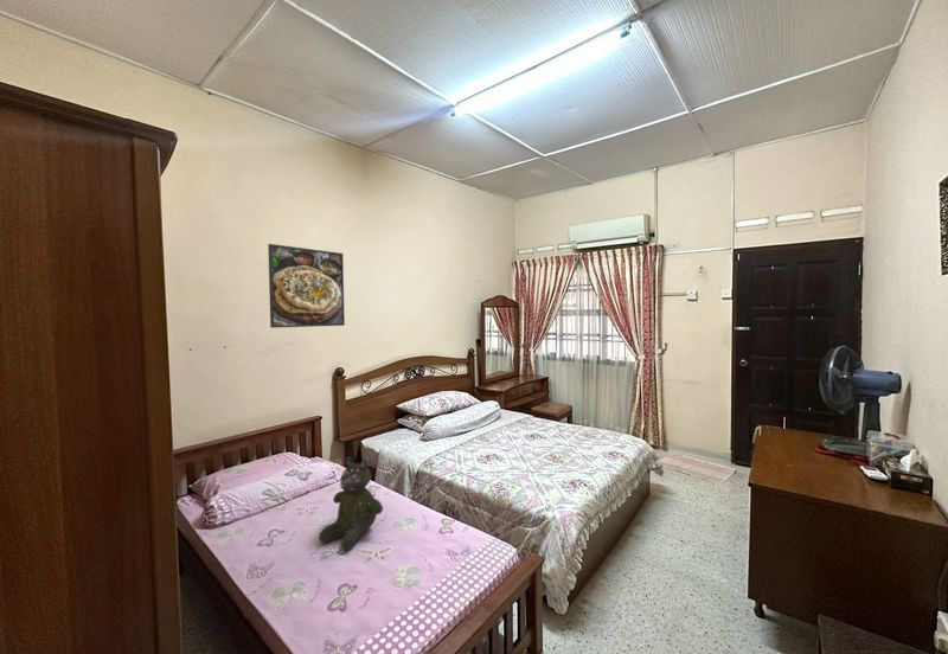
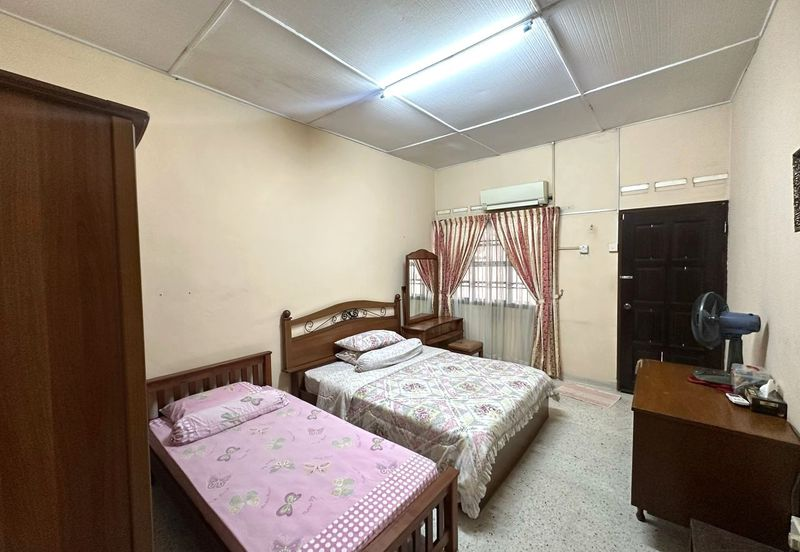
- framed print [267,243,346,329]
- teddy bear [318,456,384,551]
